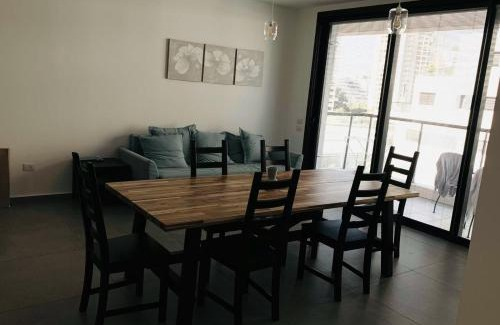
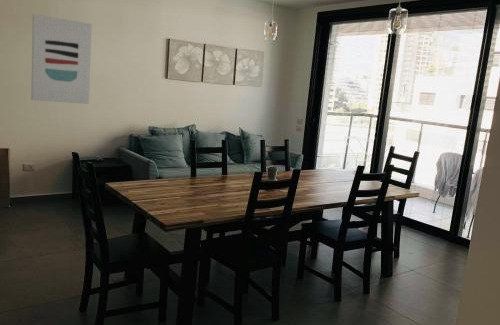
+ wall art [30,13,93,105]
